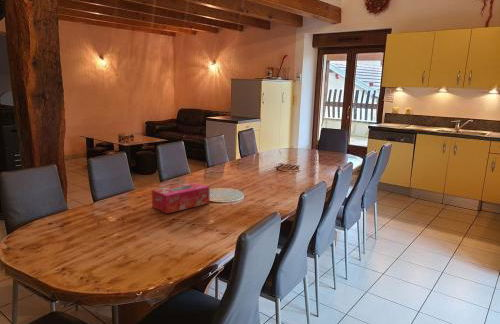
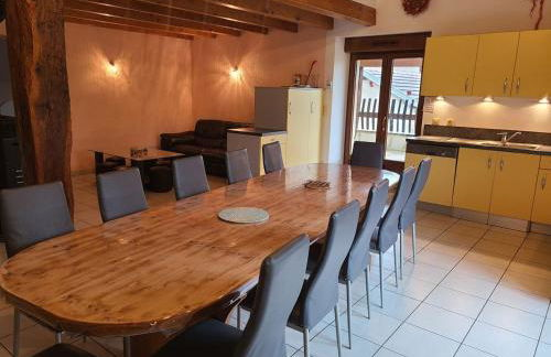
- tissue box [151,181,210,215]
